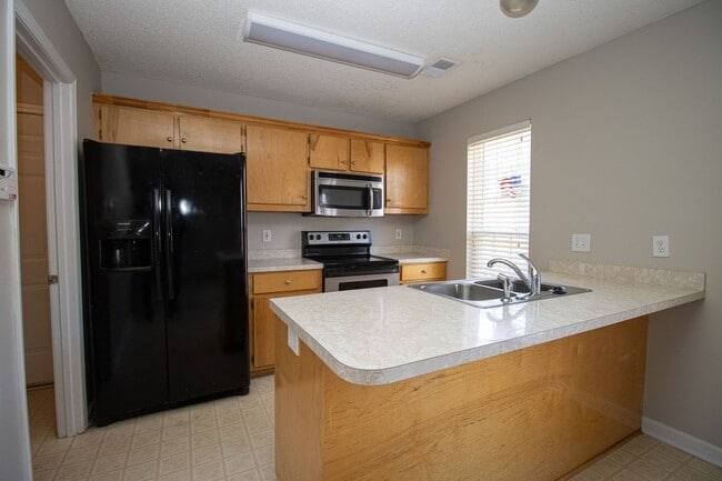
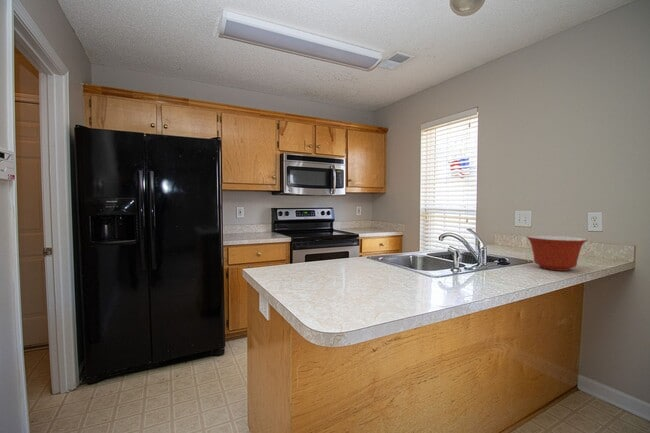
+ mixing bowl [526,235,588,272]
